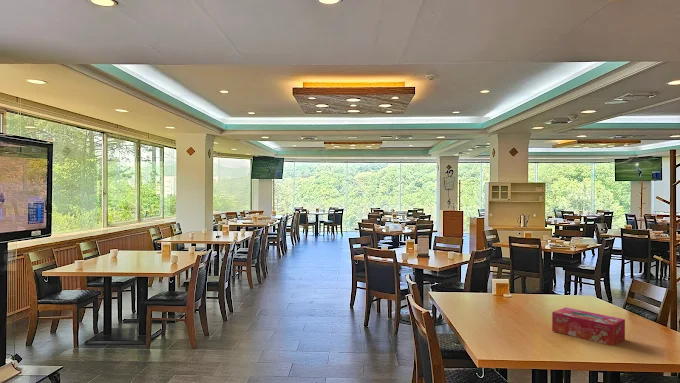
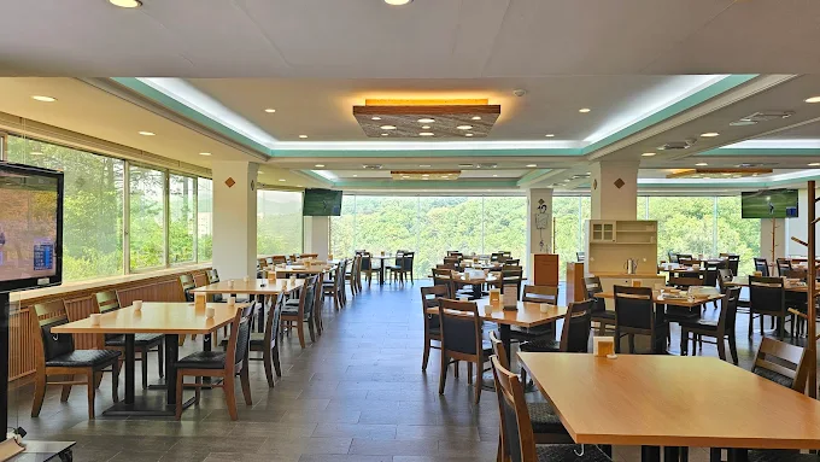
- tissue box [551,306,626,347]
